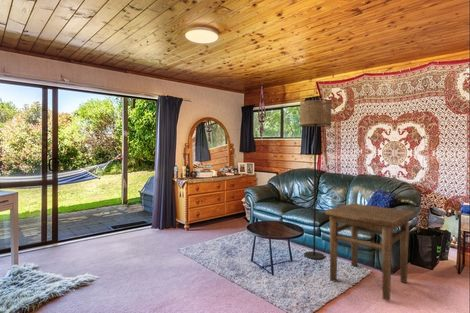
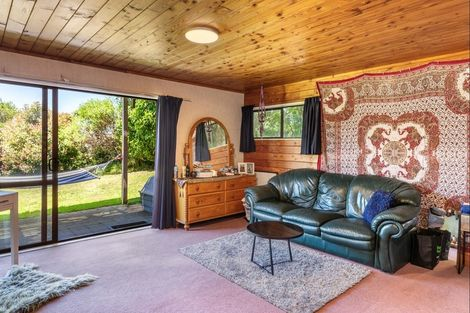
- side table [324,202,415,302]
- floor lamp [299,98,333,260]
